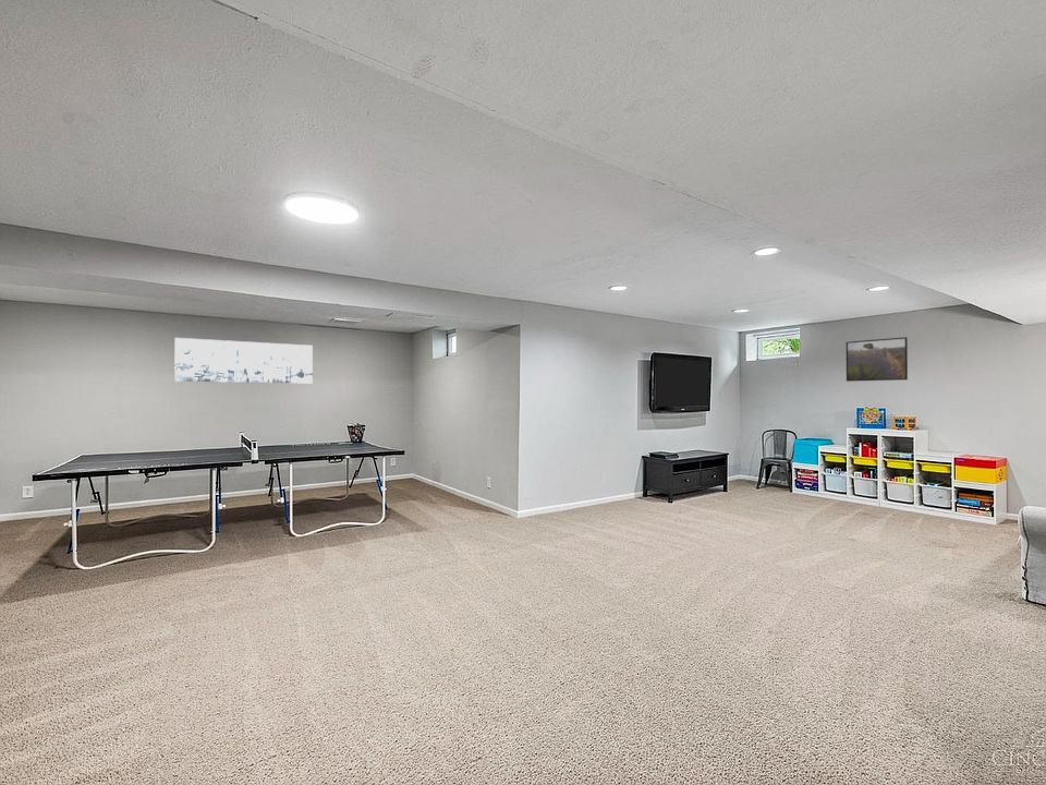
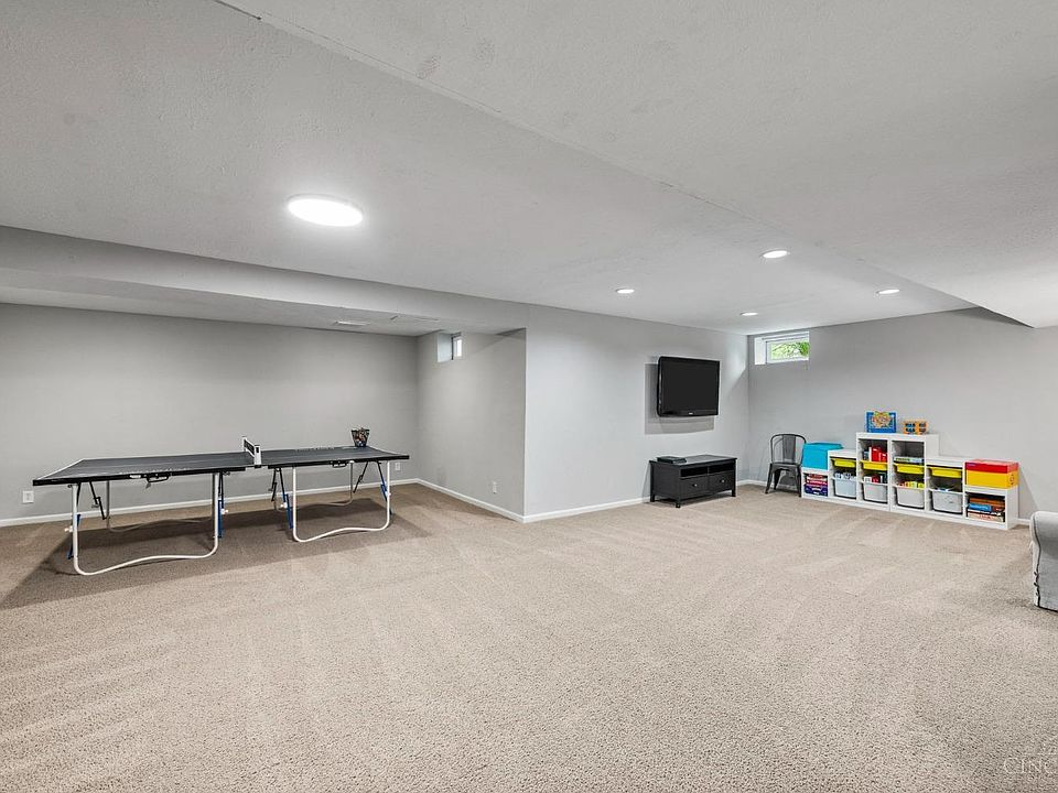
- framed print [846,336,909,383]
- wall art [173,337,314,384]
